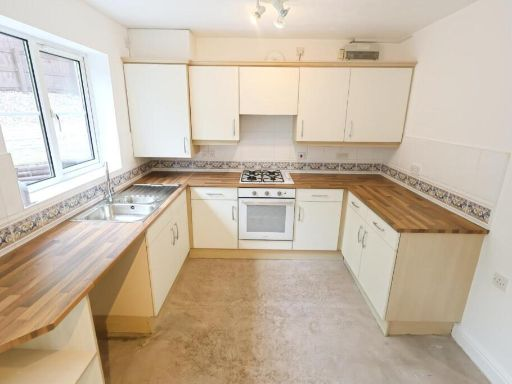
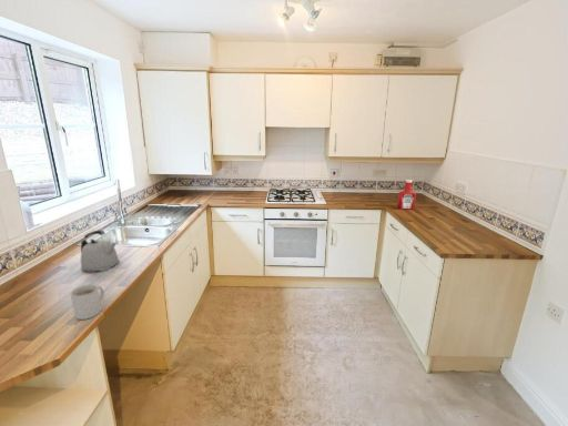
+ kettle [80,230,120,273]
+ mug [70,283,105,321]
+ soap bottle [396,179,417,211]
